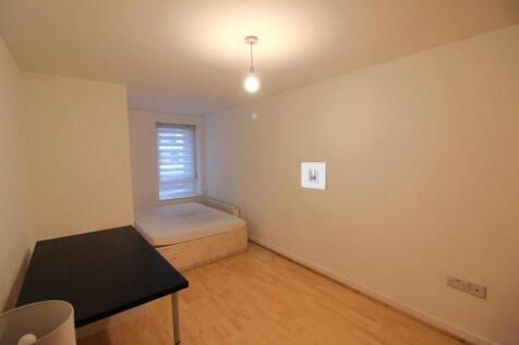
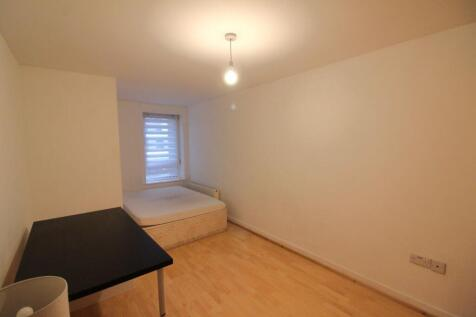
- wall art [300,162,328,192]
